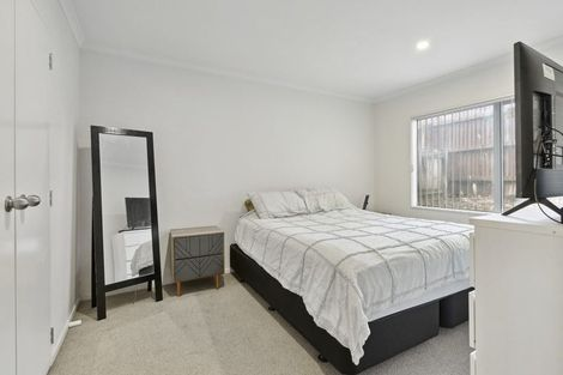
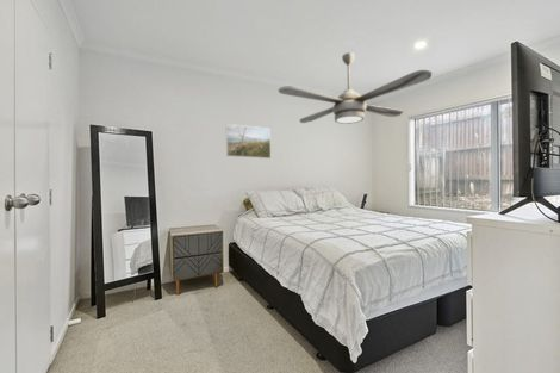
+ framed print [225,123,272,160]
+ ceiling fan [276,51,433,125]
